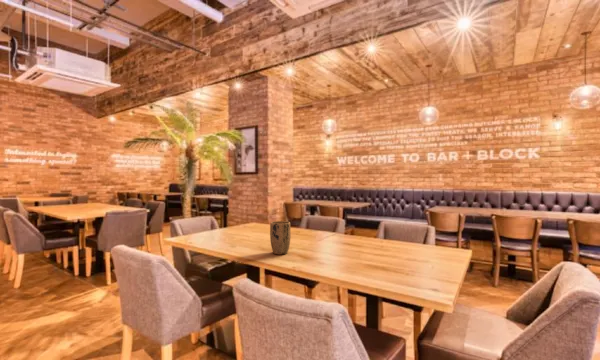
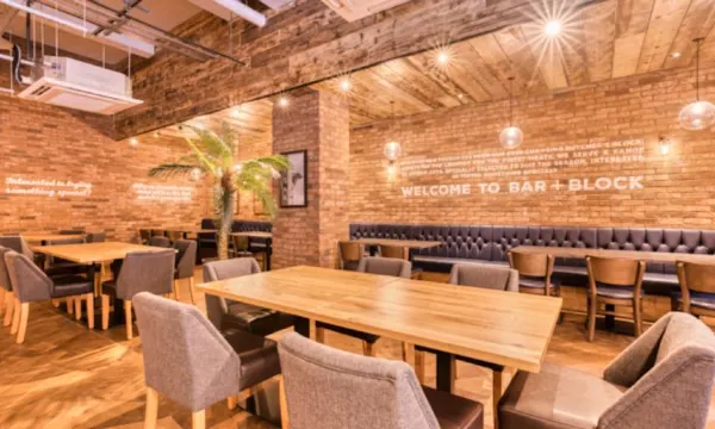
- plant pot [269,220,292,255]
